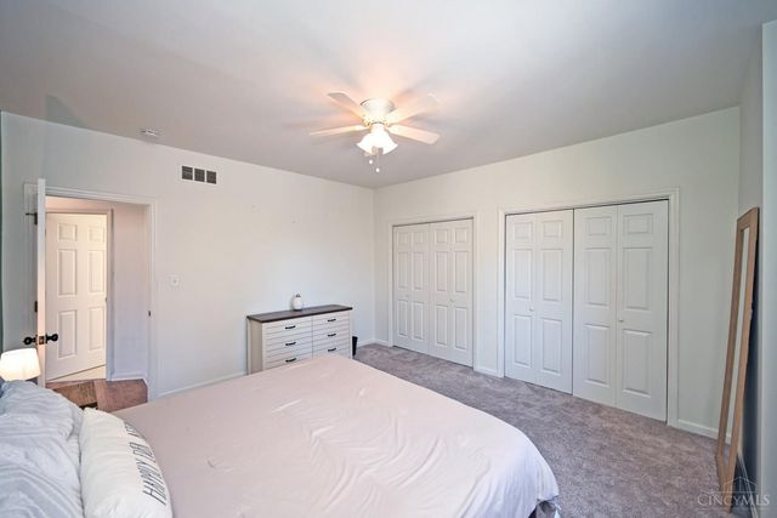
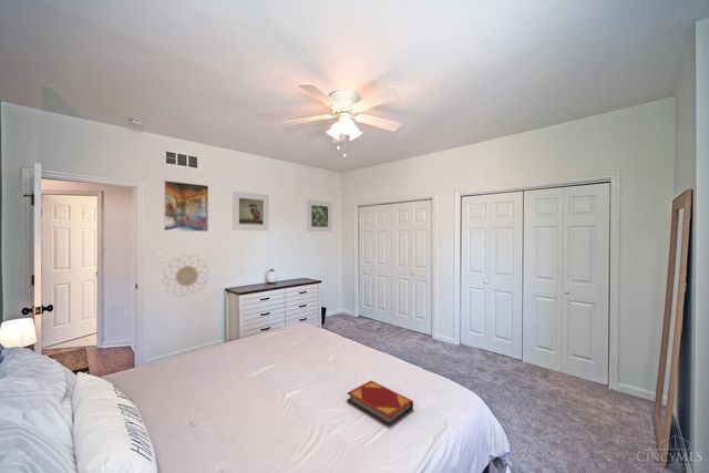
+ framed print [232,191,269,232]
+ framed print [163,179,209,233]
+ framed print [306,198,332,233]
+ hardback book [346,380,414,426]
+ decorative wall piece [161,254,210,298]
